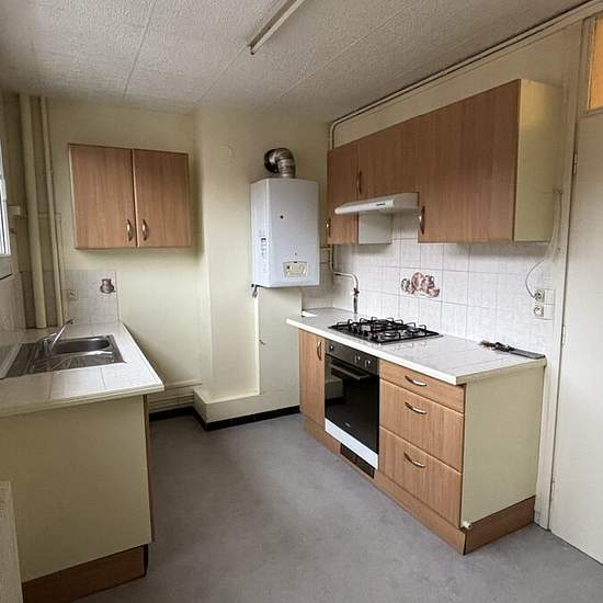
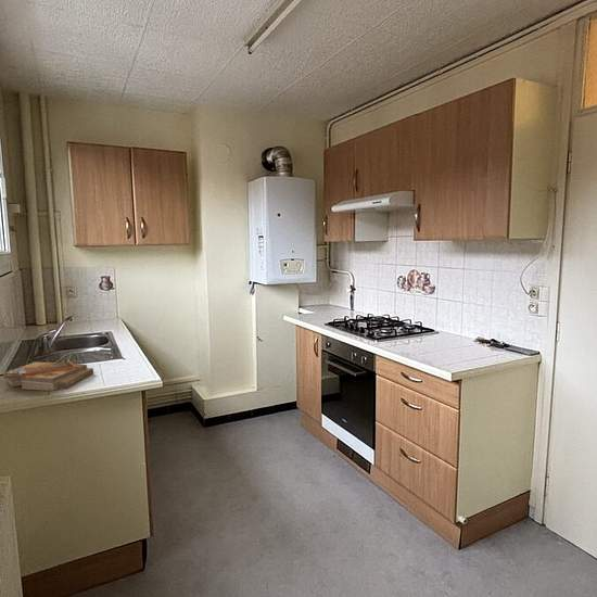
+ clipboard [2,359,94,392]
